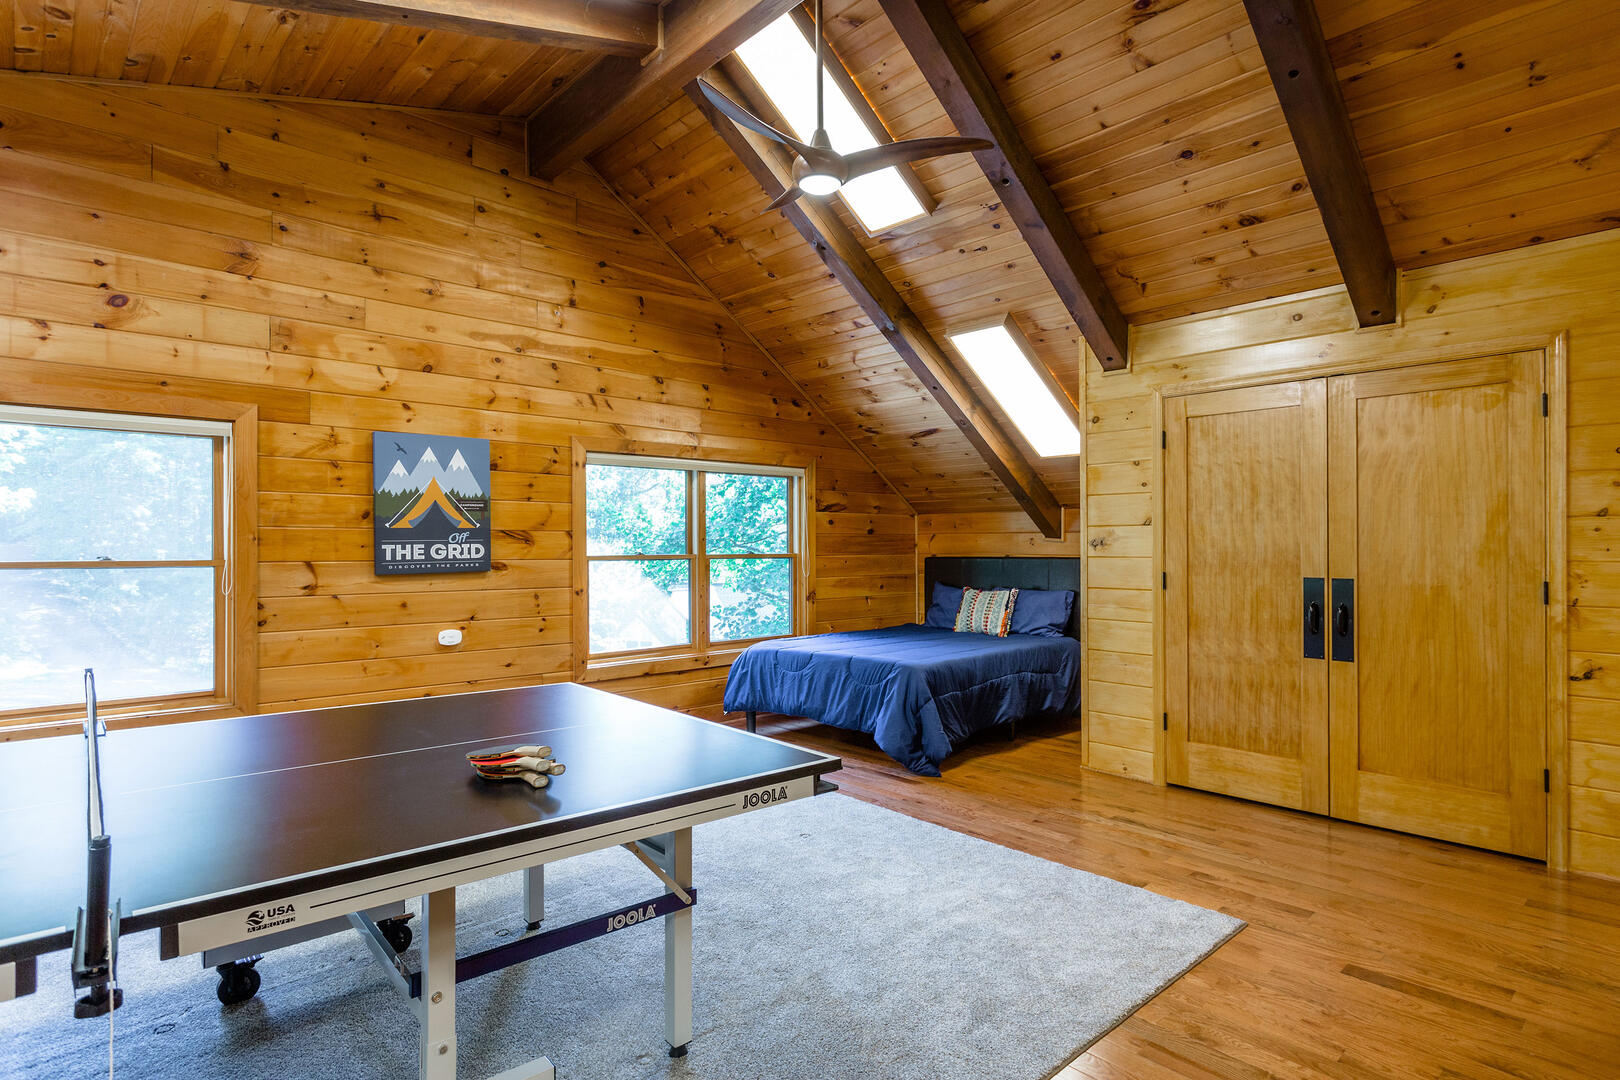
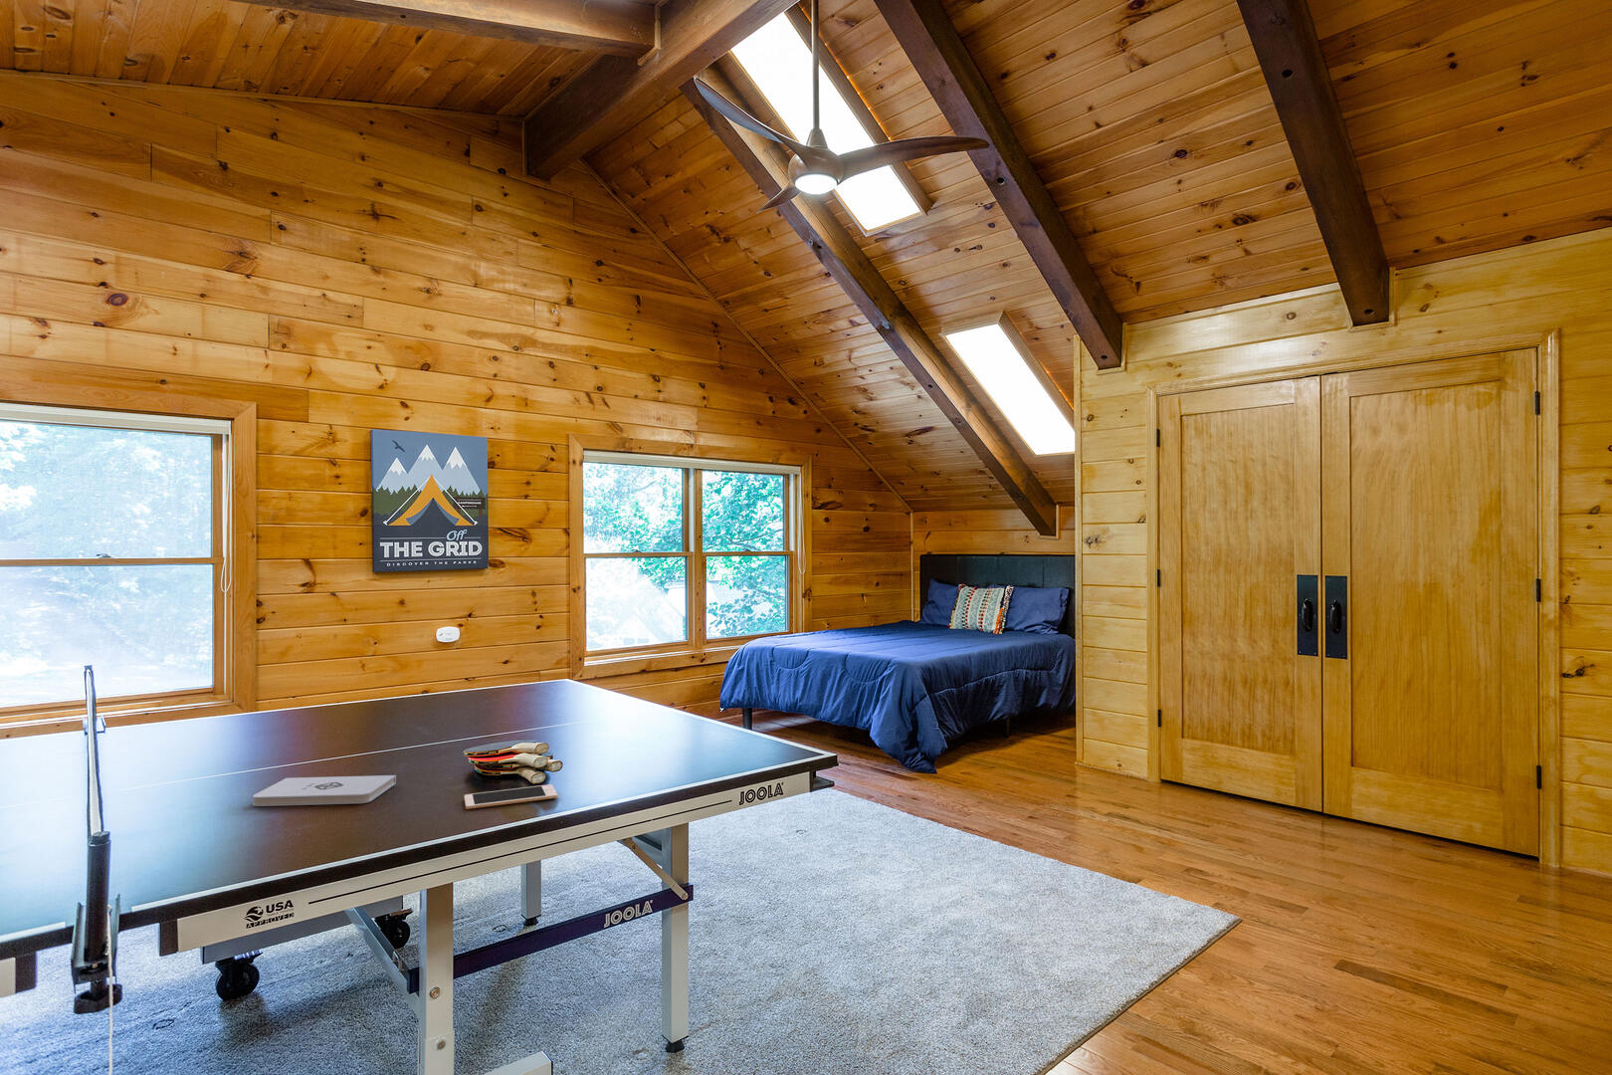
+ cell phone [464,783,558,810]
+ notepad [252,774,397,807]
